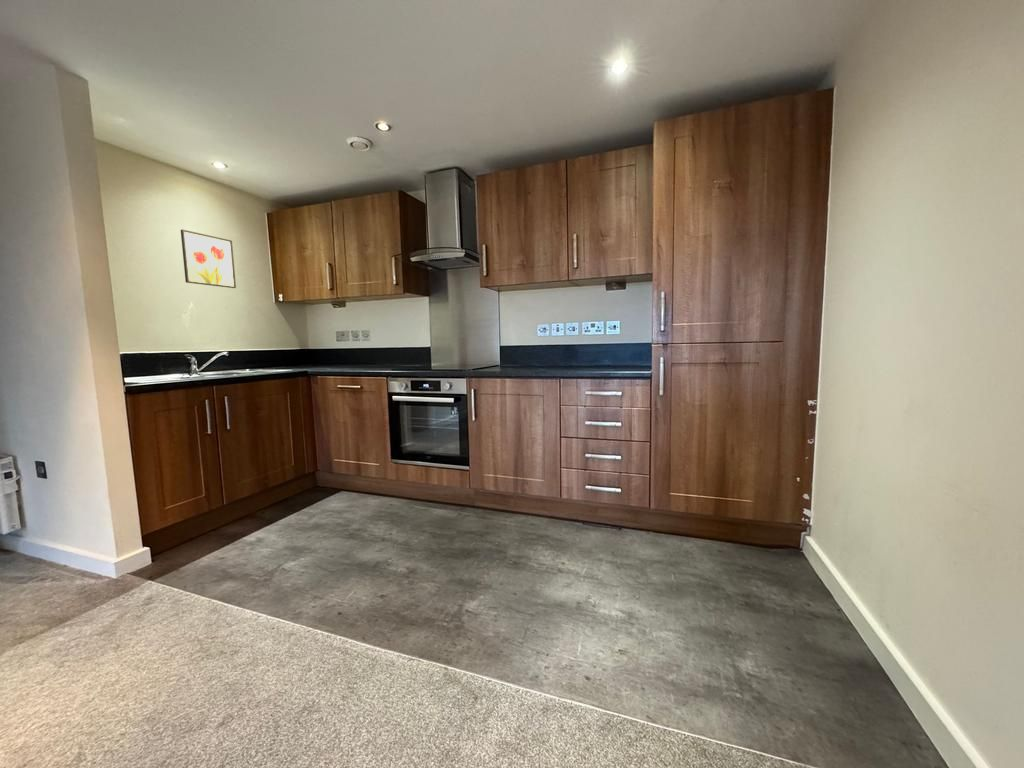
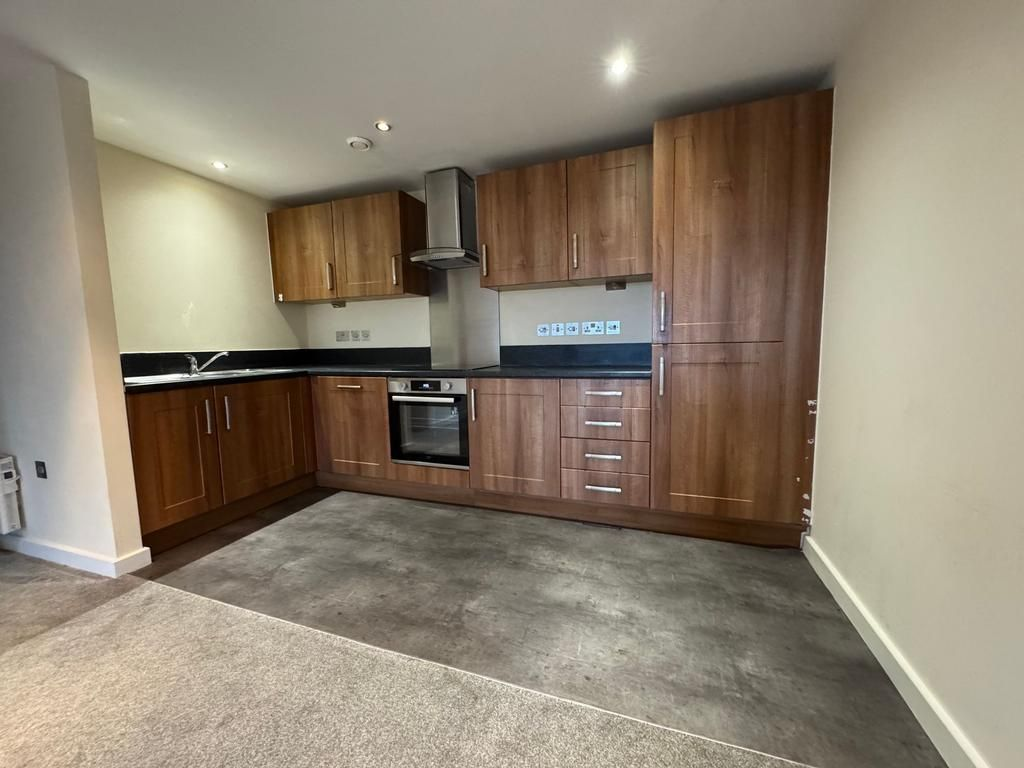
- wall art [180,228,237,289]
